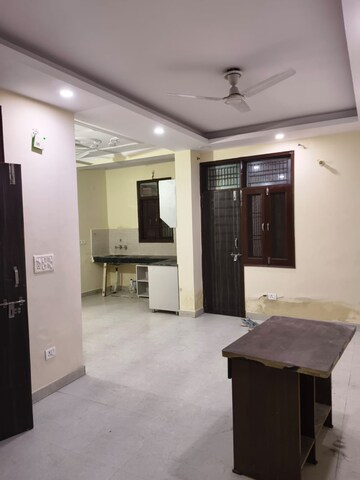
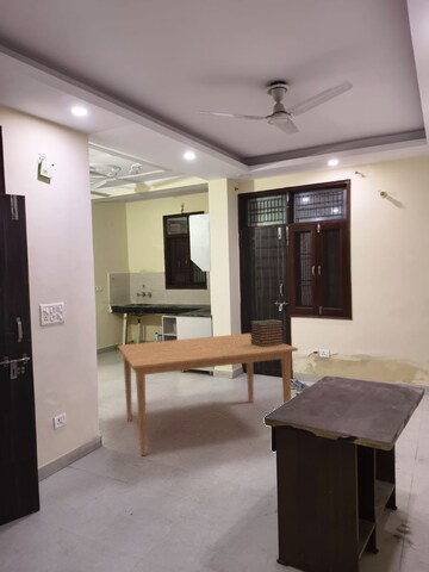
+ dining table [117,332,299,456]
+ book stack [249,318,285,347]
